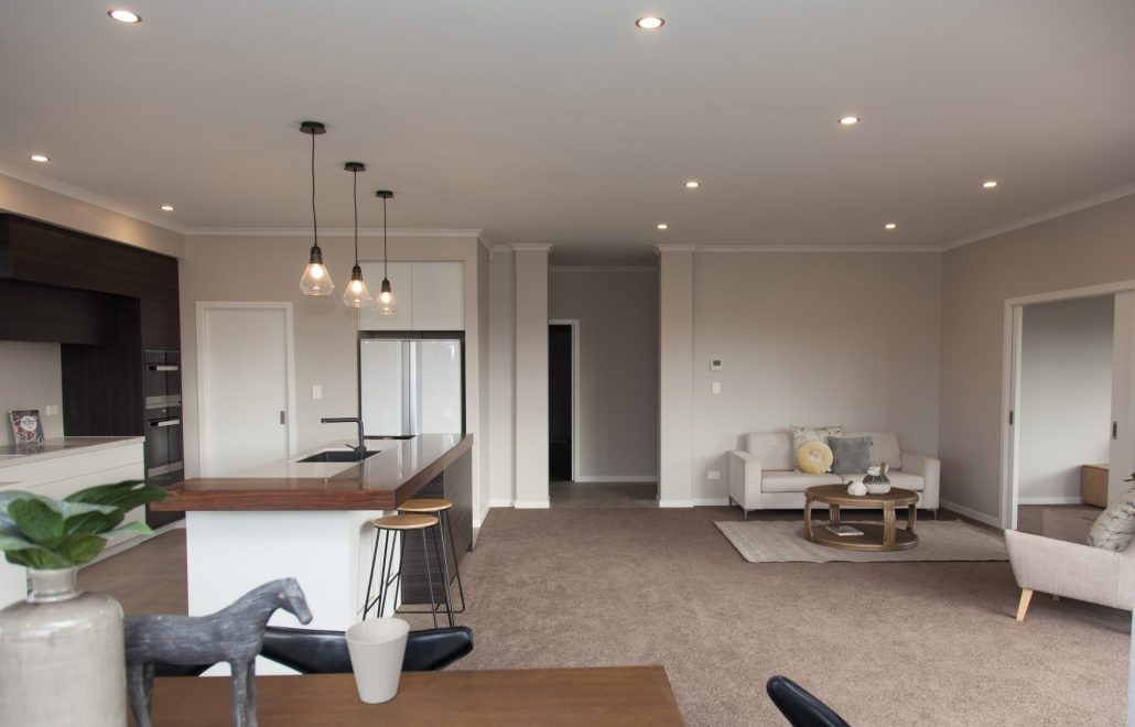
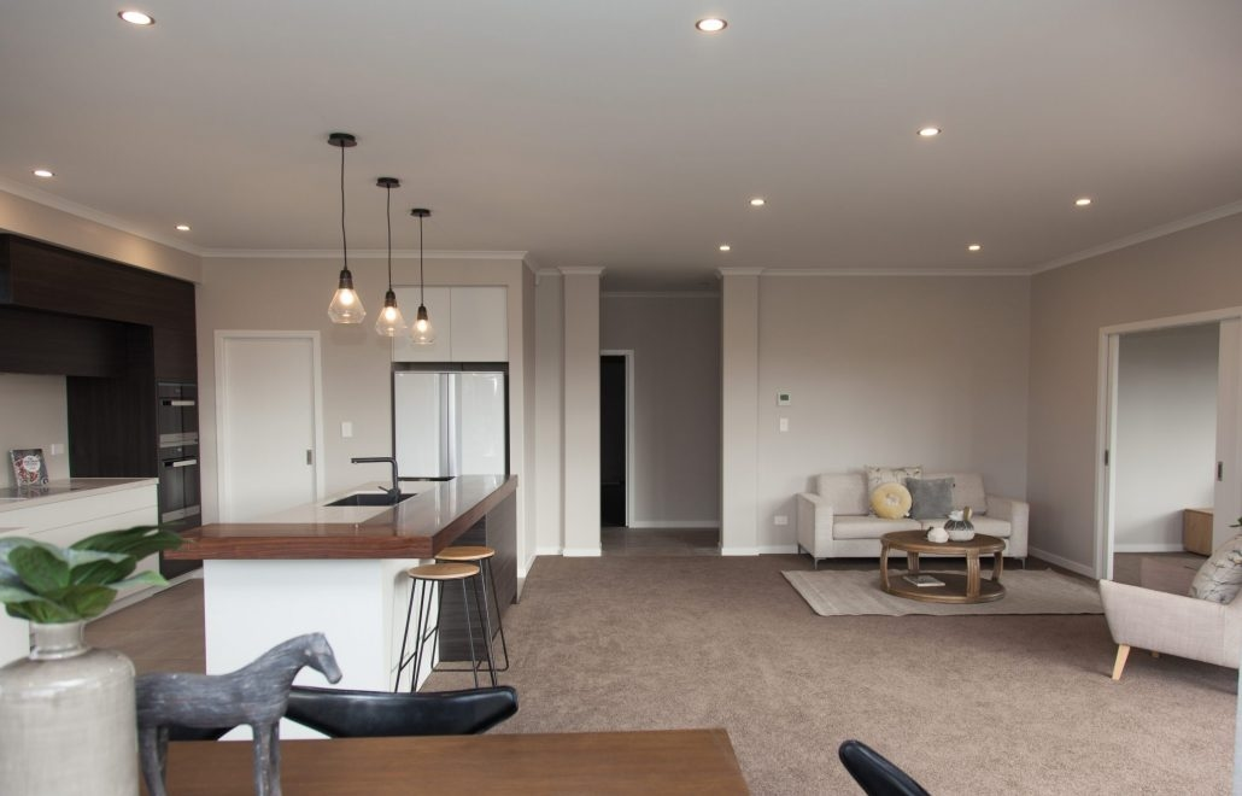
- cup [344,616,411,705]
